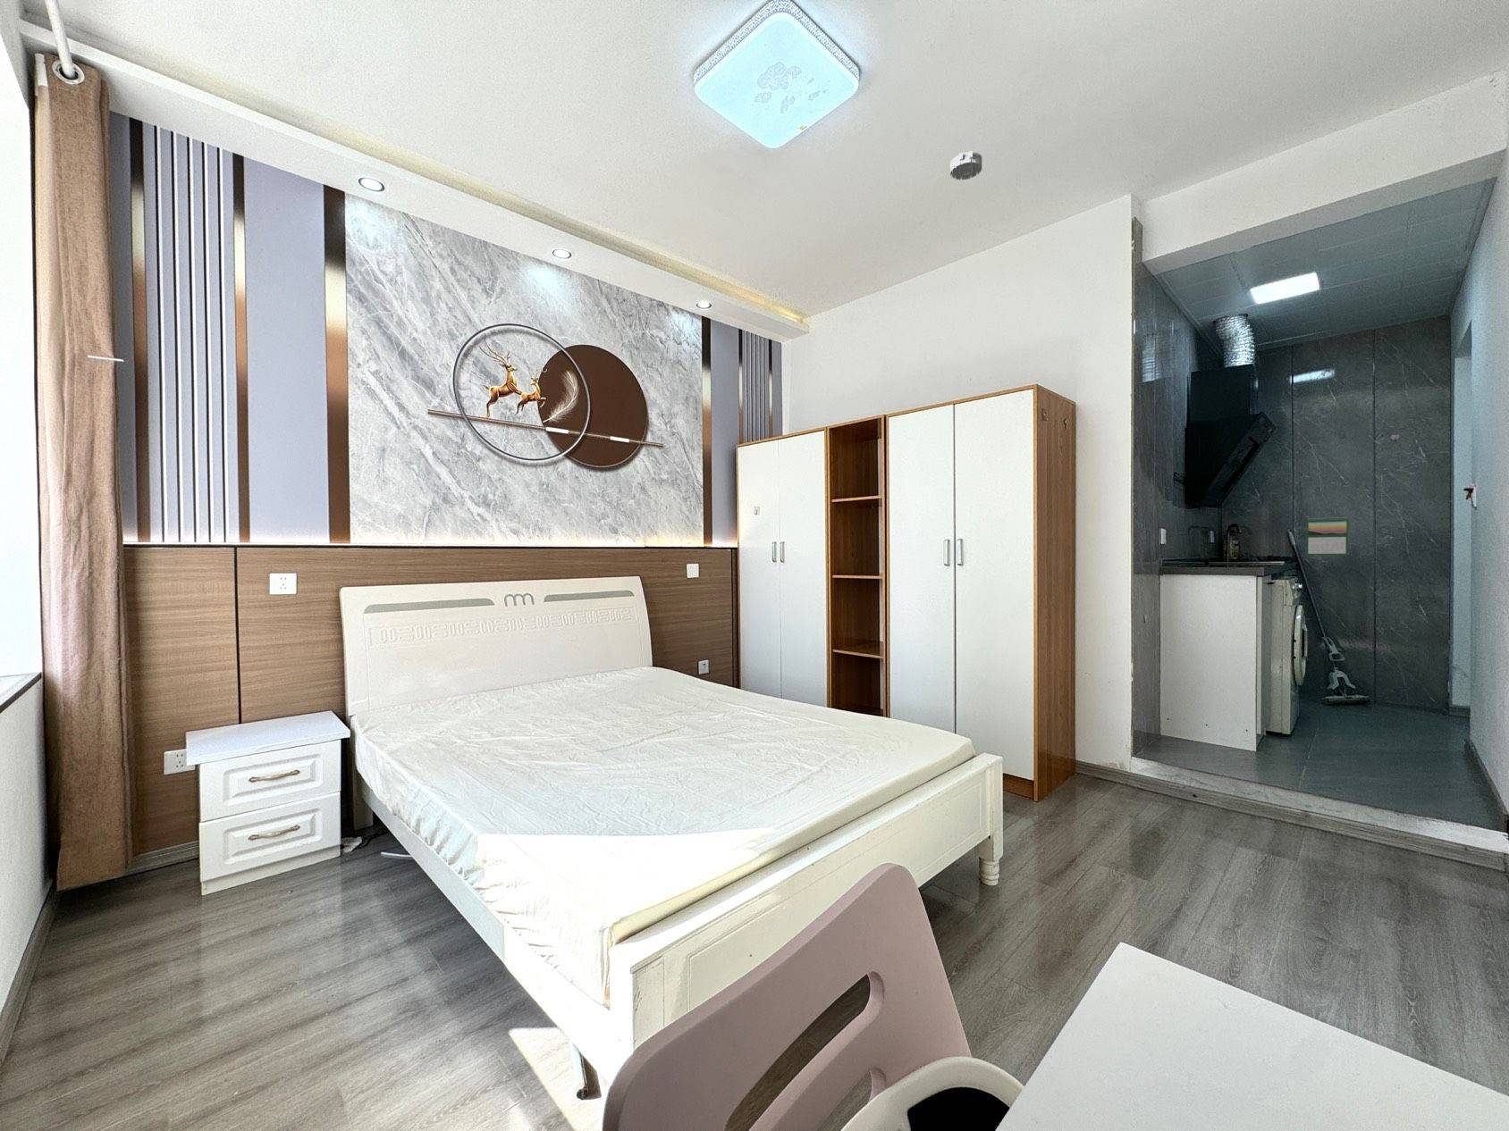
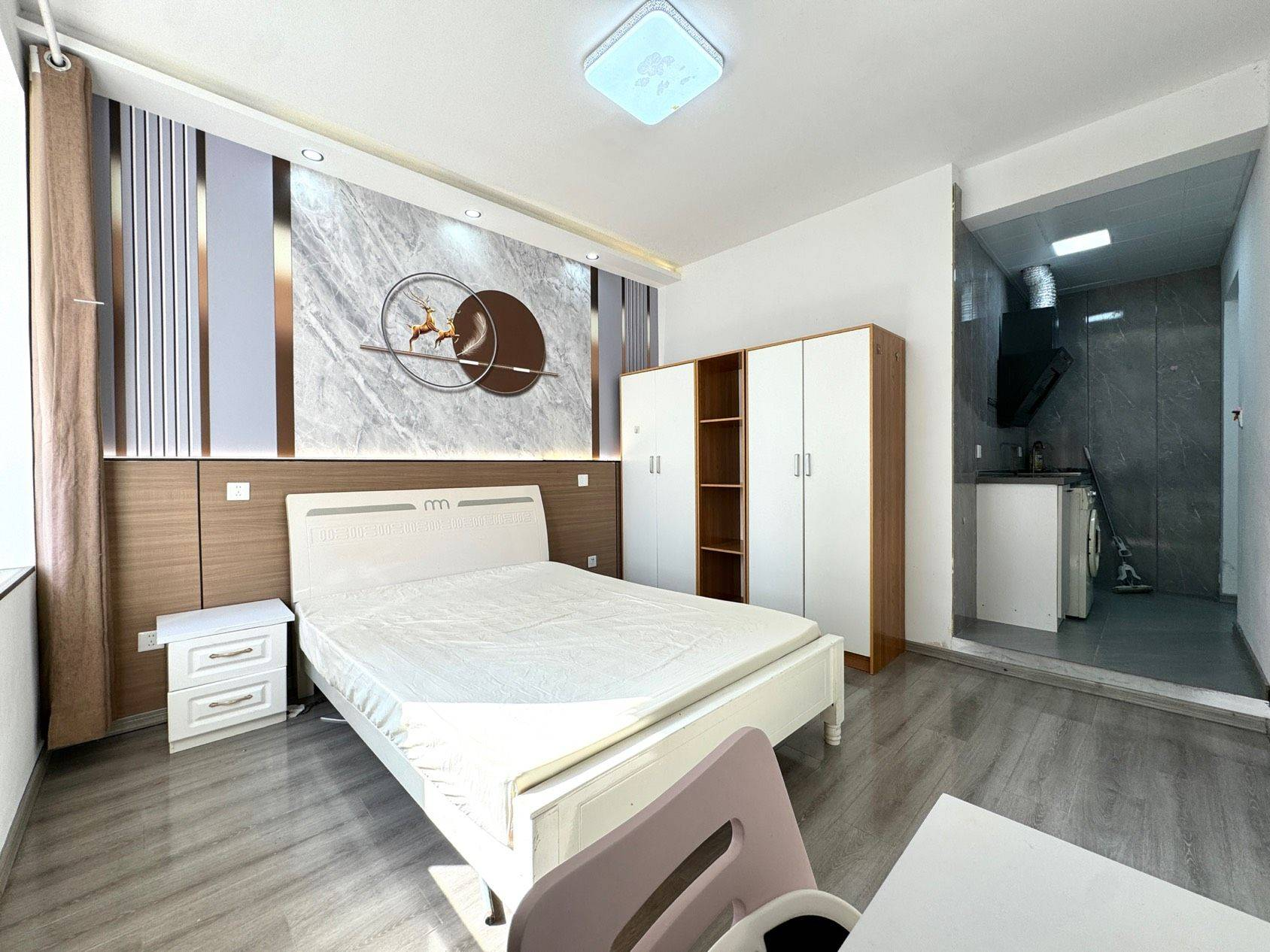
- calendar [1305,517,1350,556]
- smoke detector [949,150,983,181]
